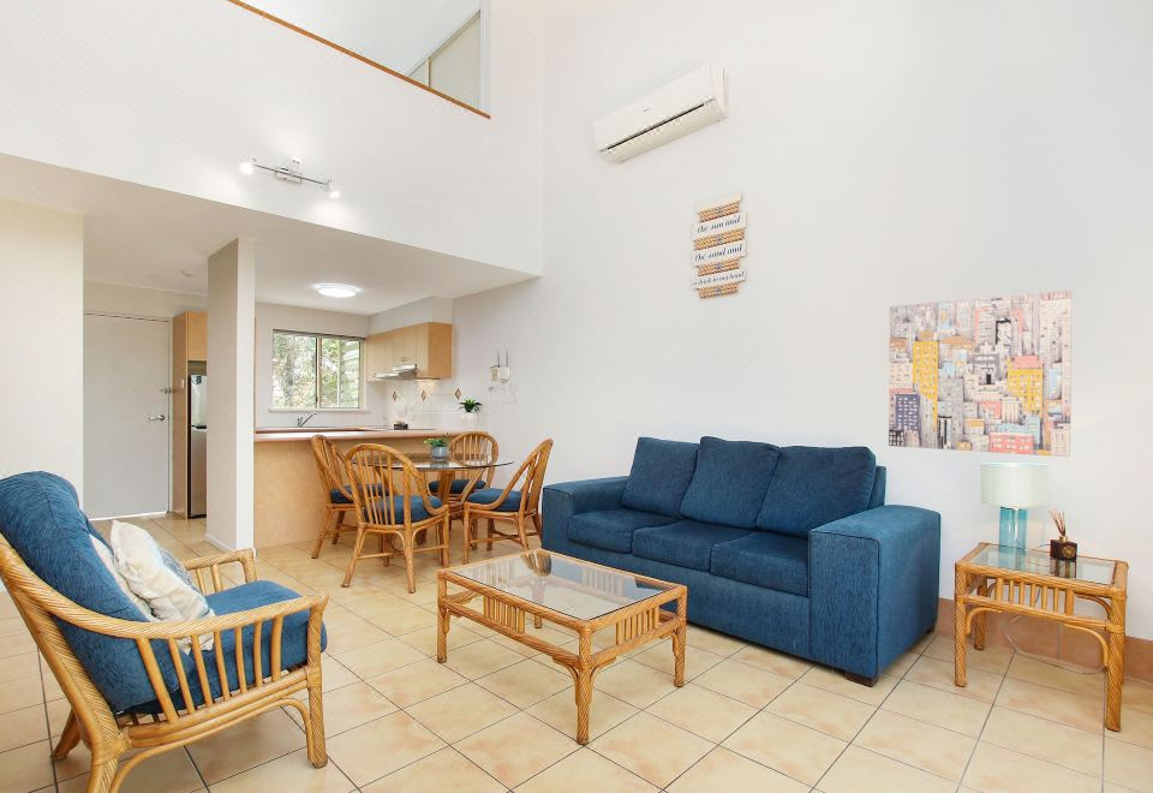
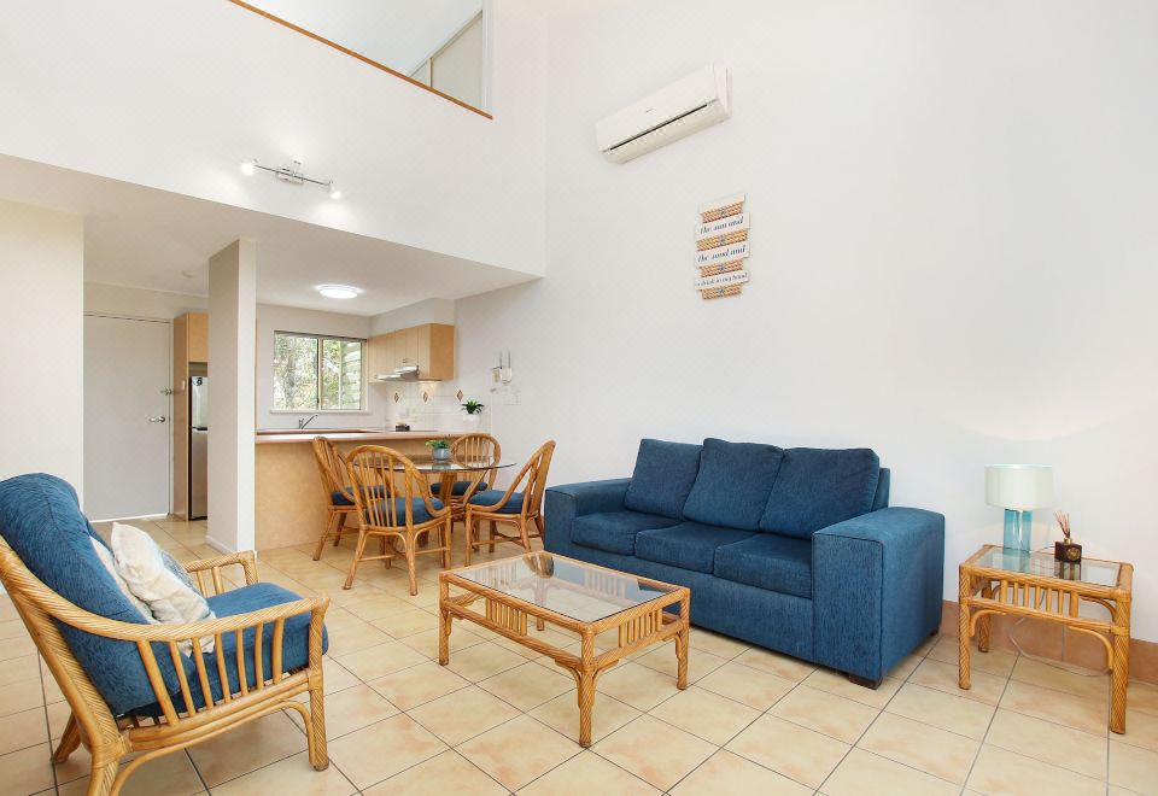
- wall art [888,288,1073,458]
